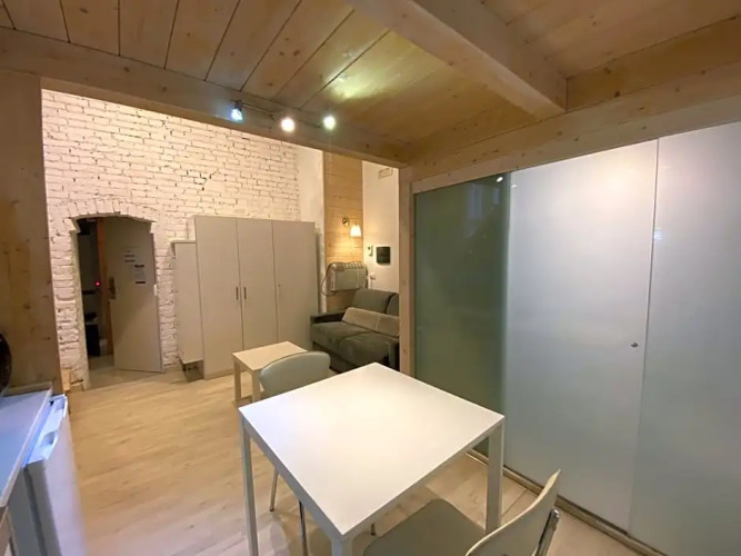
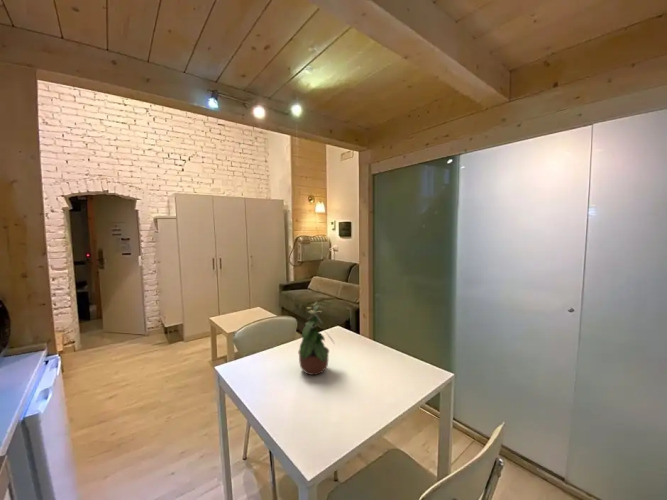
+ potted plant [297,301,336,376]
